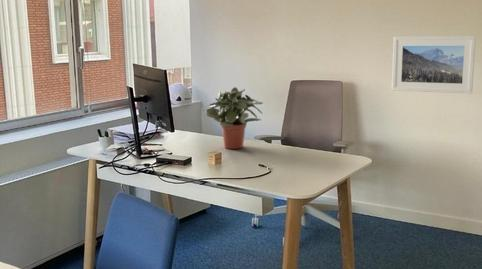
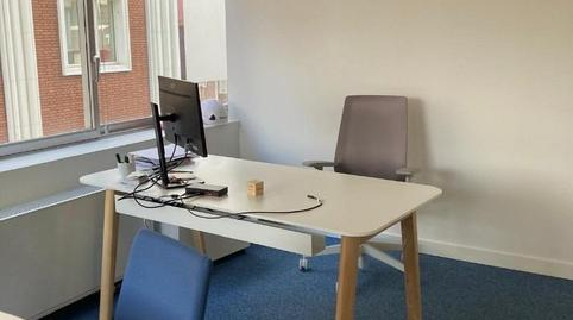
- potted plant [205,86,264,150]
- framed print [391,35,477,95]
